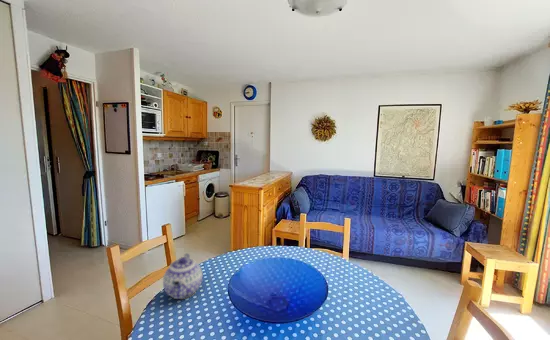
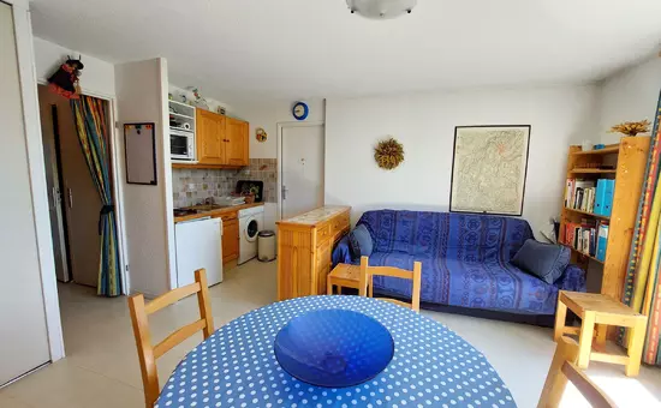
- teapot [162,252,204,300]
